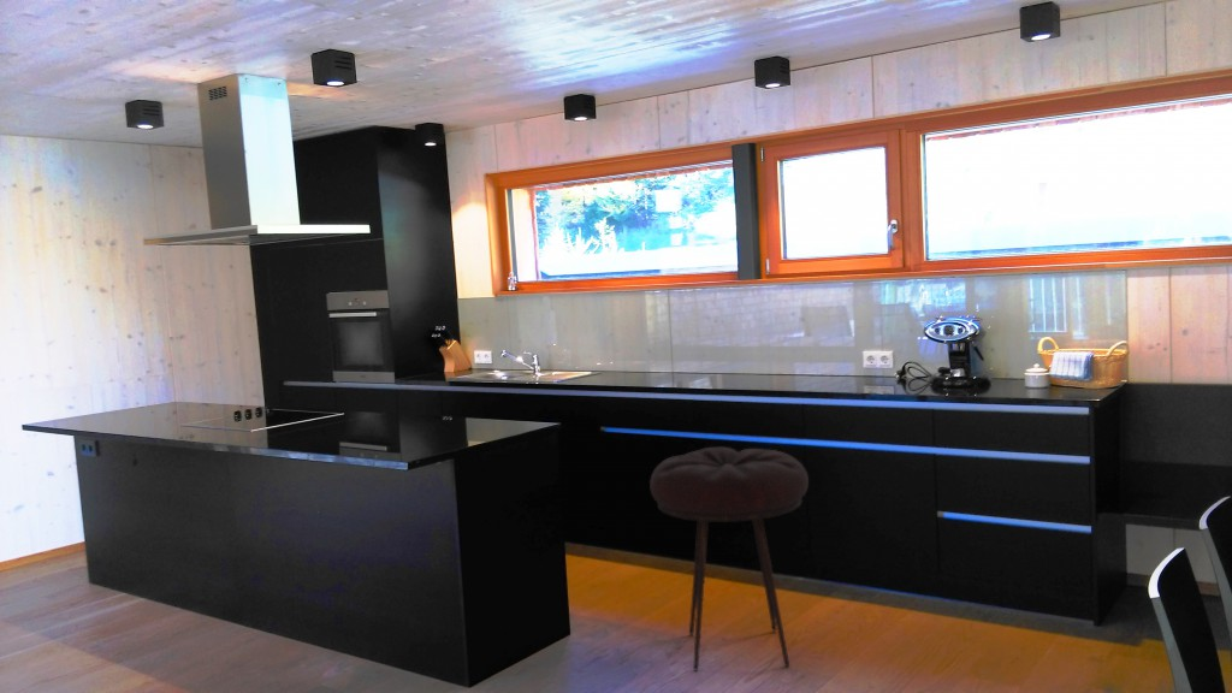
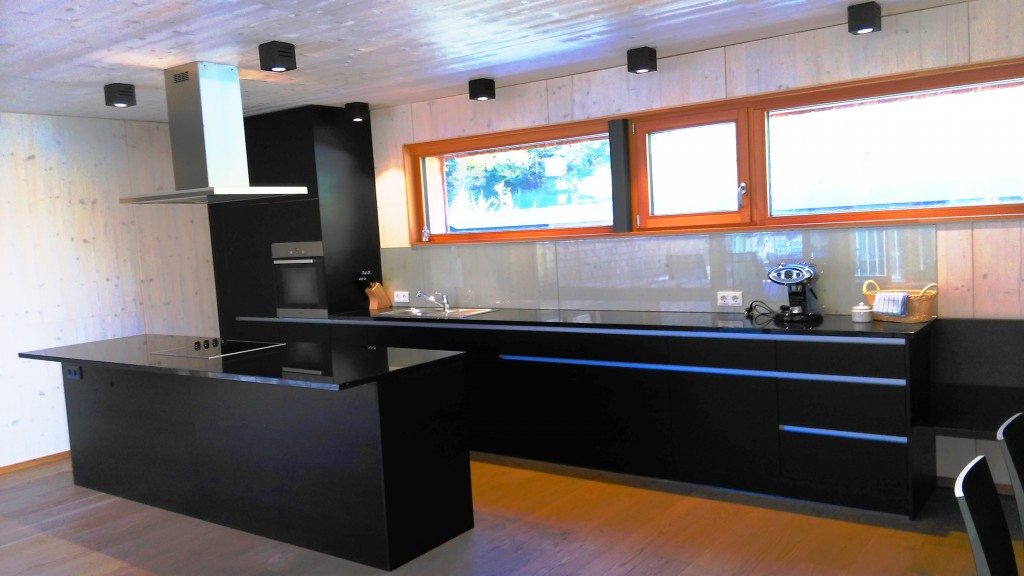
- stool [648,446,810,671]
